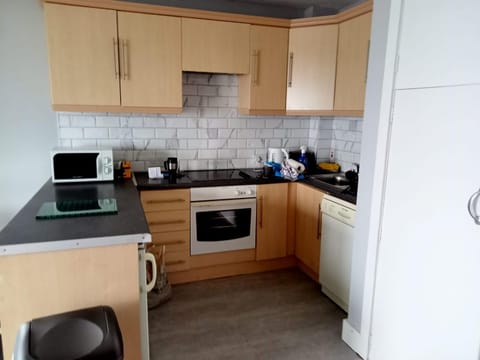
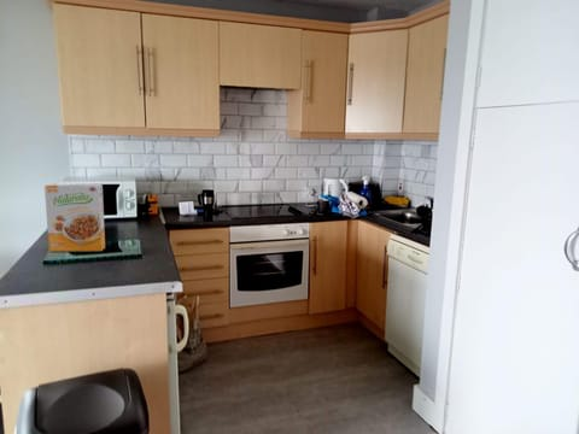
+ cereal box [43,183,106,253]
